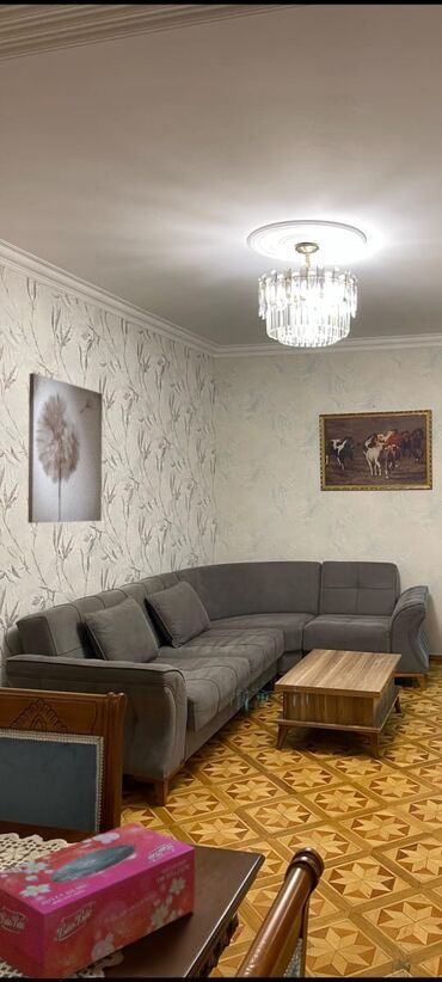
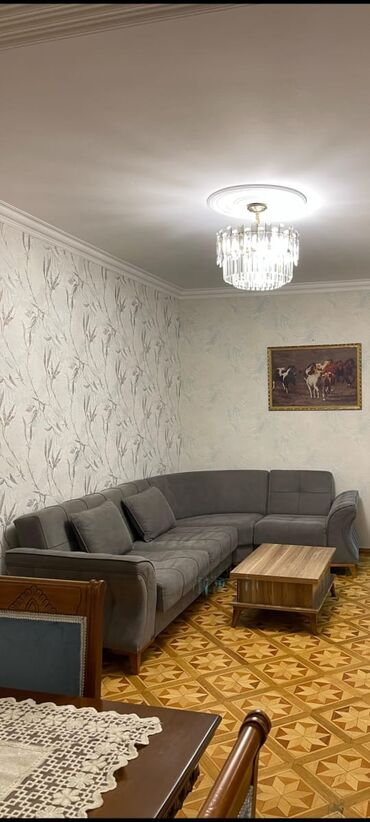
- wall art [27,372,104,524]
- tissue box [0,821,196,980]
